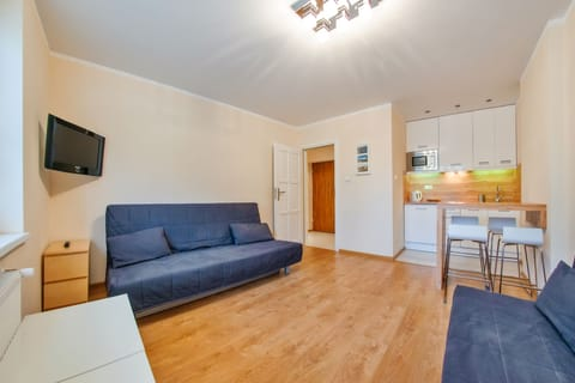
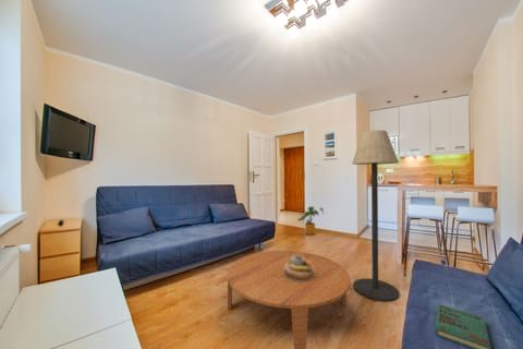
+ floor lamp [351,129,400,303]
+ book [434,303,492,349]
+ decorative bowl [283,255,315,281]
+ coffee table [227,250,352,349]
+ house plant [296,205,325,237]
